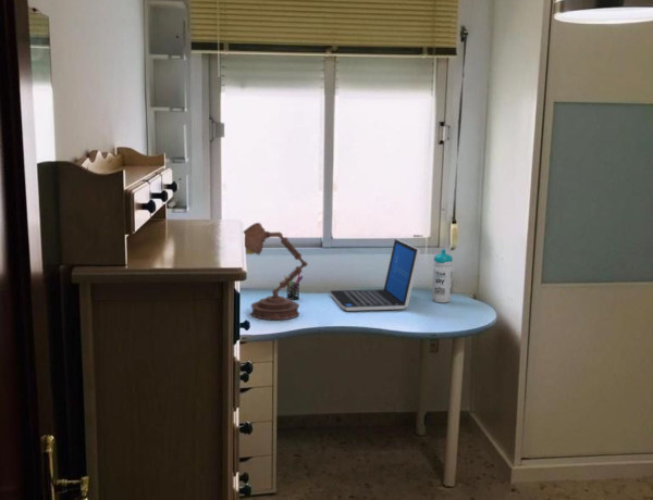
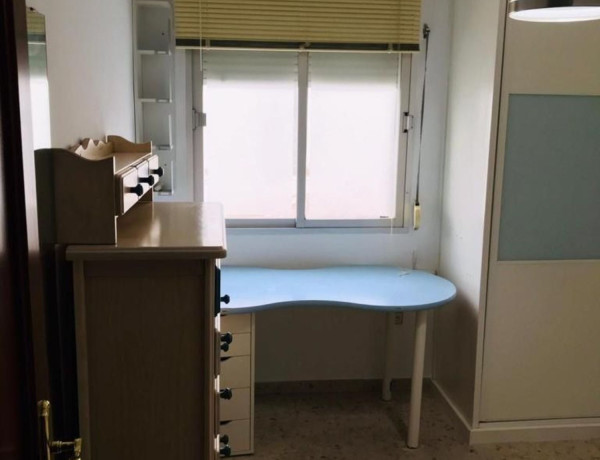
- water bottle [431,249,454,303]
- desk lamp [243,222,308,321]
- pen holder [283,273,304,301]
- laptop [329,238,421,312]
